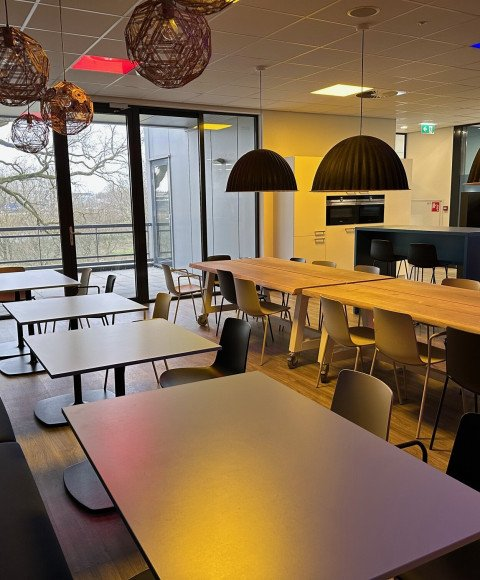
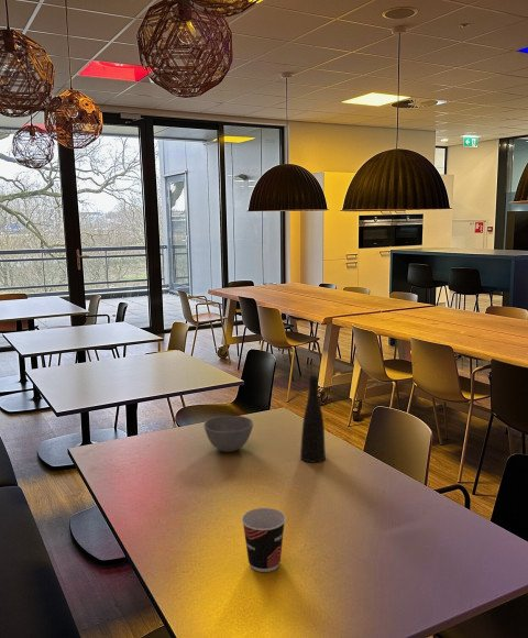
+ bowl [202,415,254,453]
+ cup [241,507,287,573]
+ vase [299,375,327,463]
